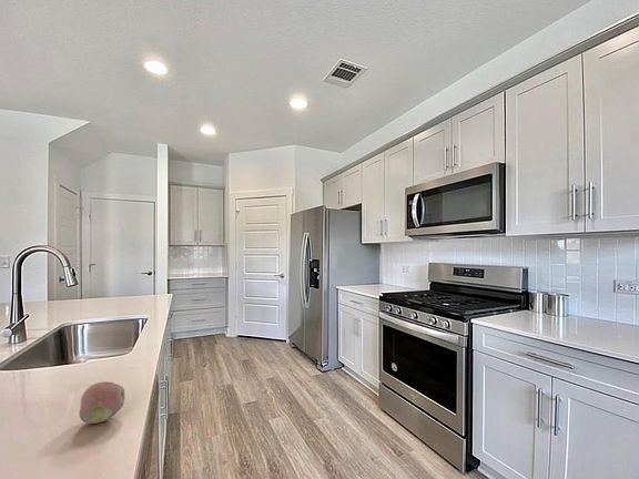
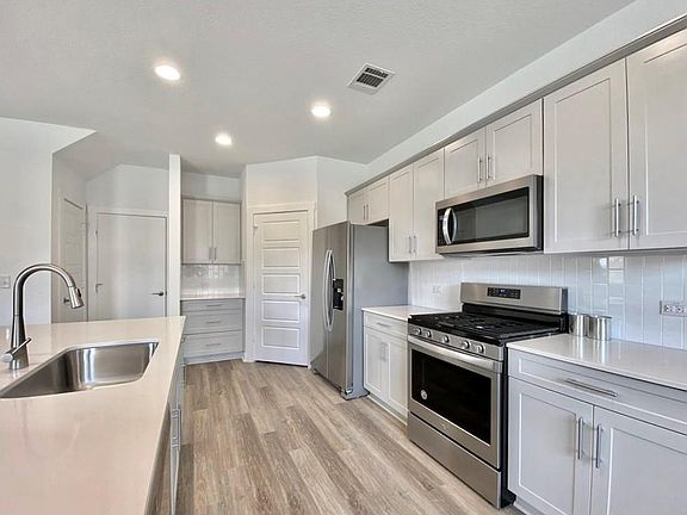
- fruit [79,380,126,425]
